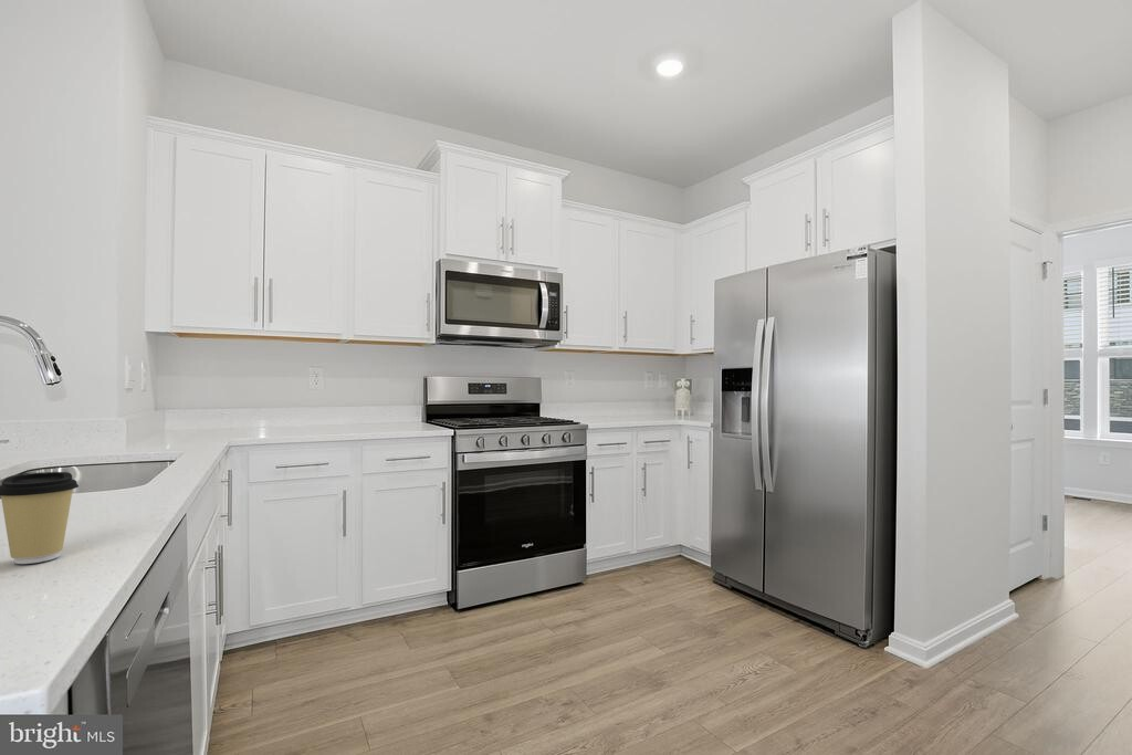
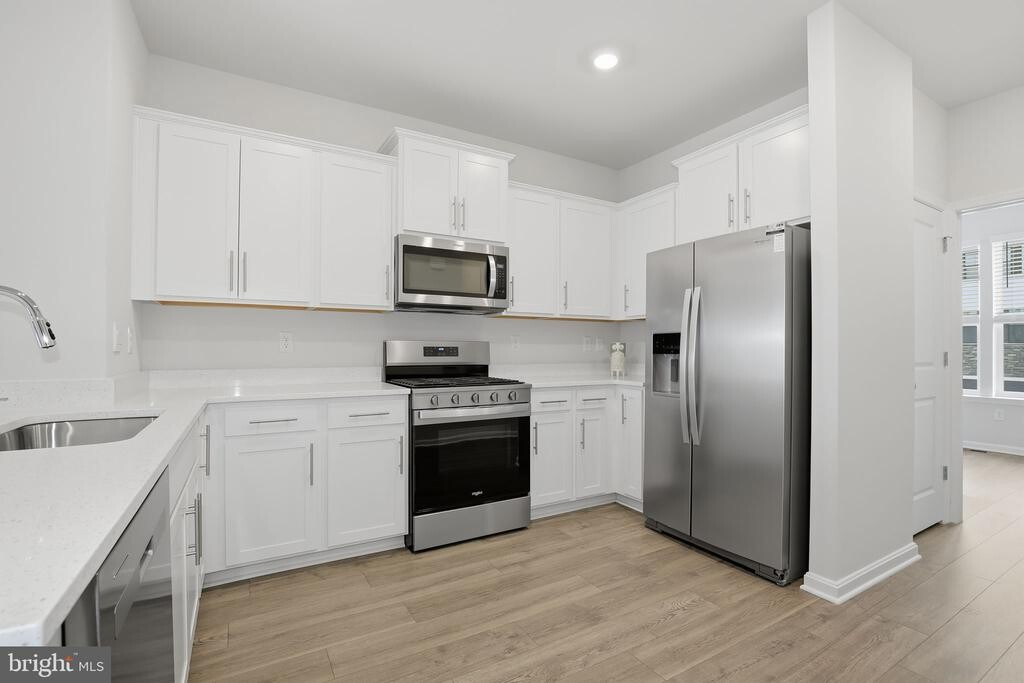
- coffee cup [0,471,80,565]
